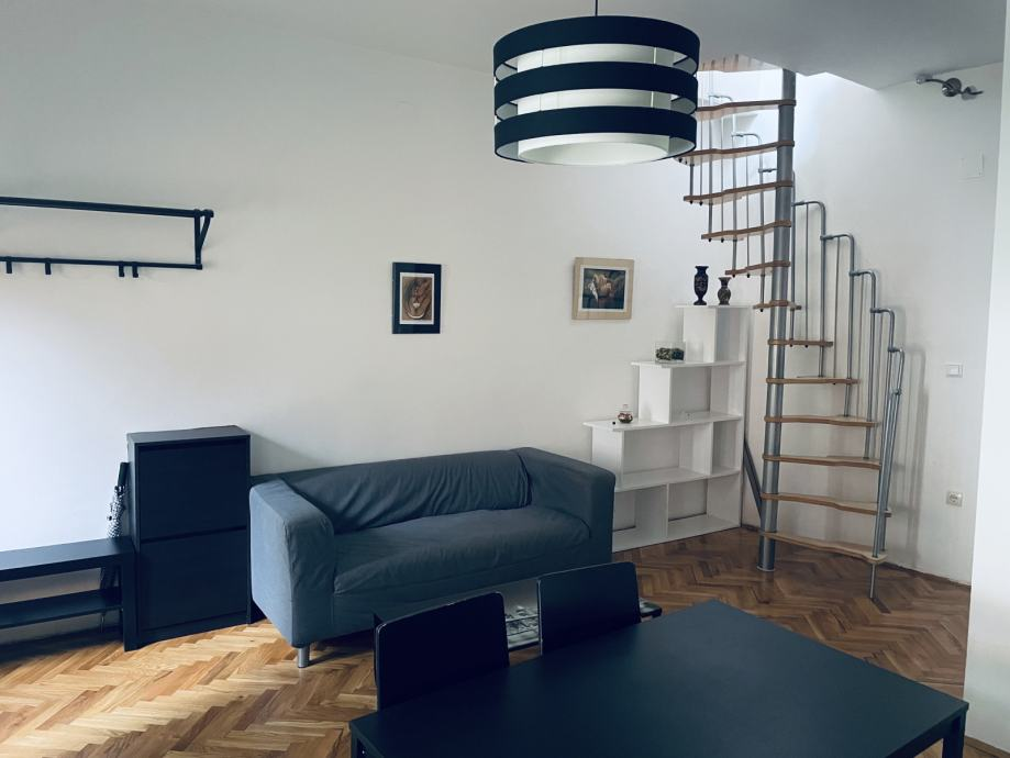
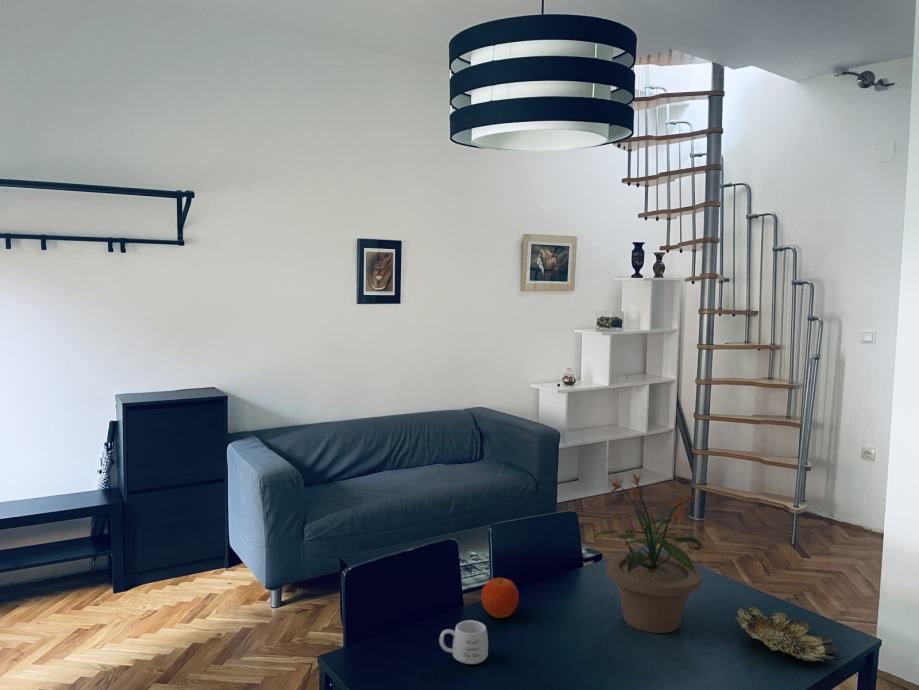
+ mug [438,619,489,665]
+ potted plant [593,471,703,634]
+ bowl [734,606,839,663]
+ fruit [480,577,520,619]
